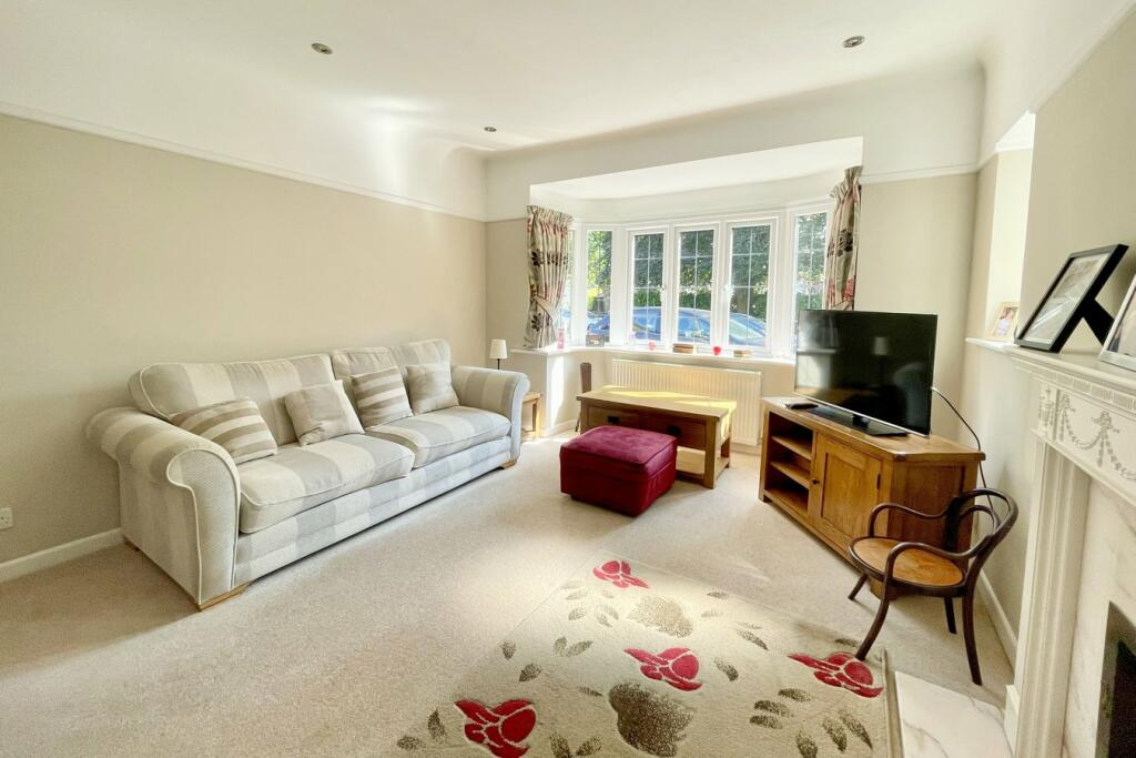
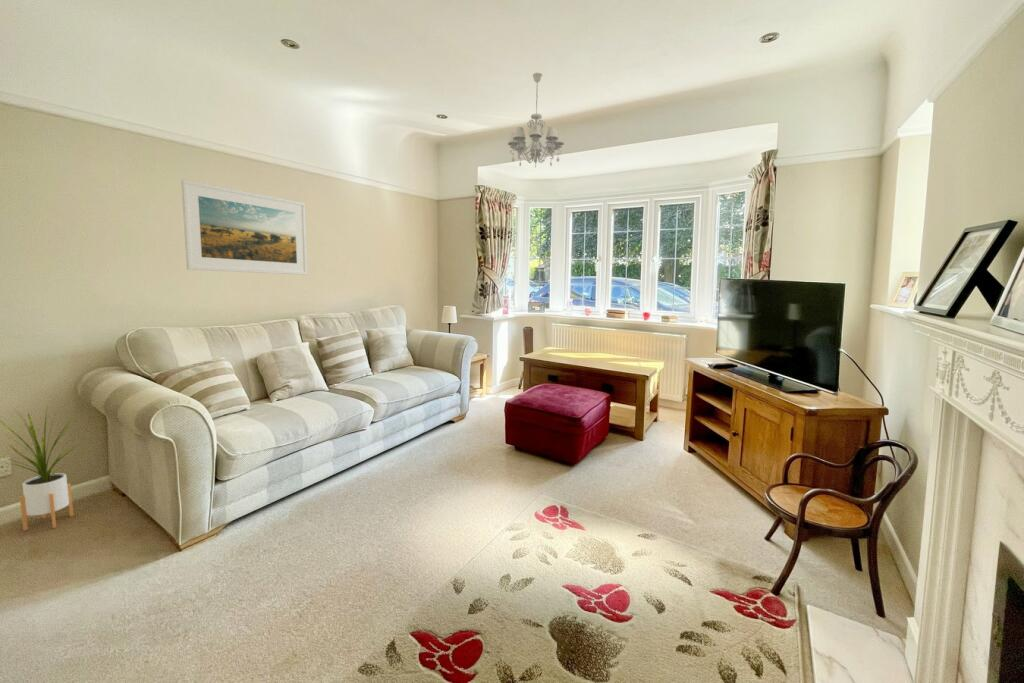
+ chandelier [507,72,565,169]
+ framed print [180,179,308,276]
+ house plant [0,404,88,532]
